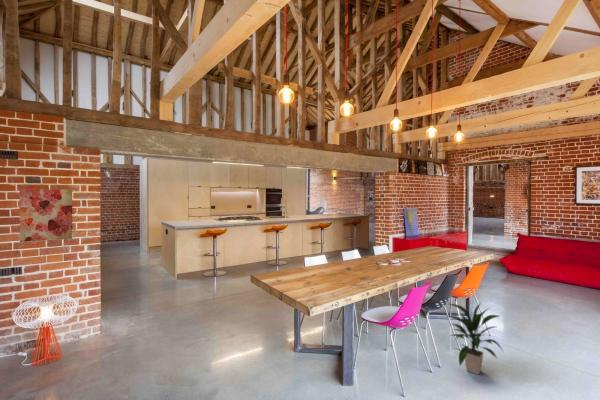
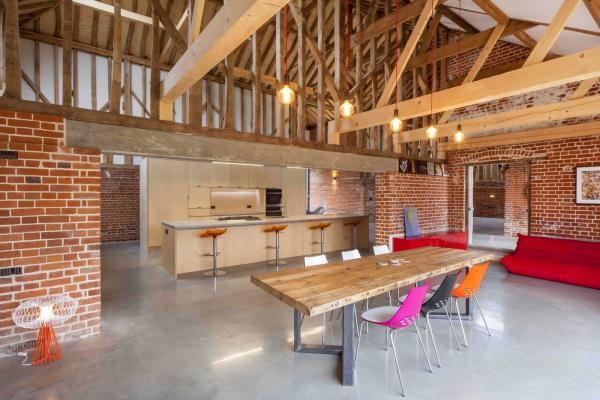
- indoor plant [444,302,505,376]
- wall art [19,188,73,243]
